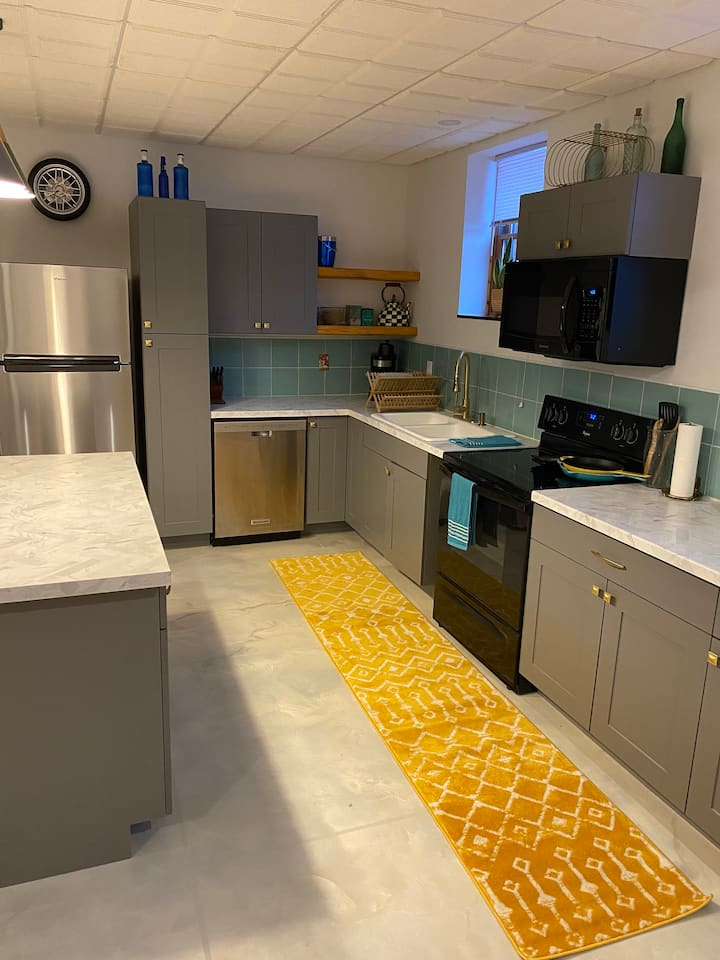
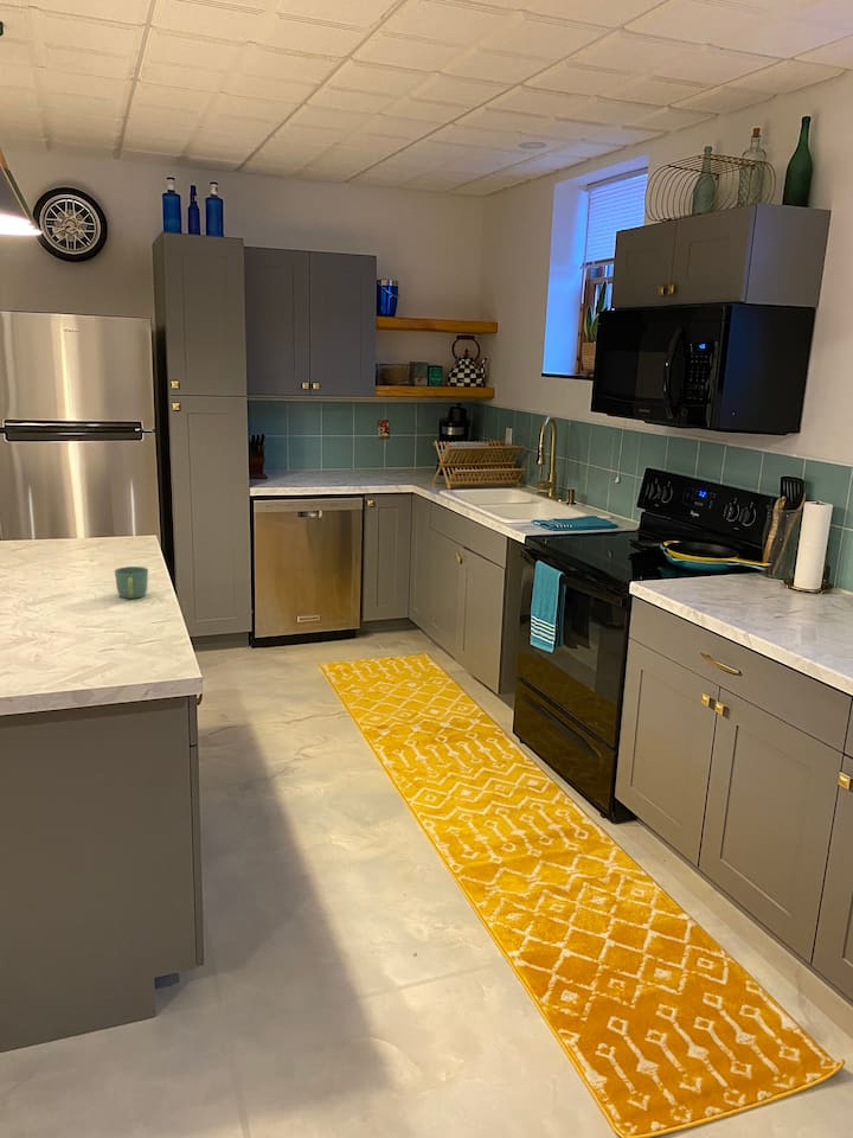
+ mug [114,565,149,600]
